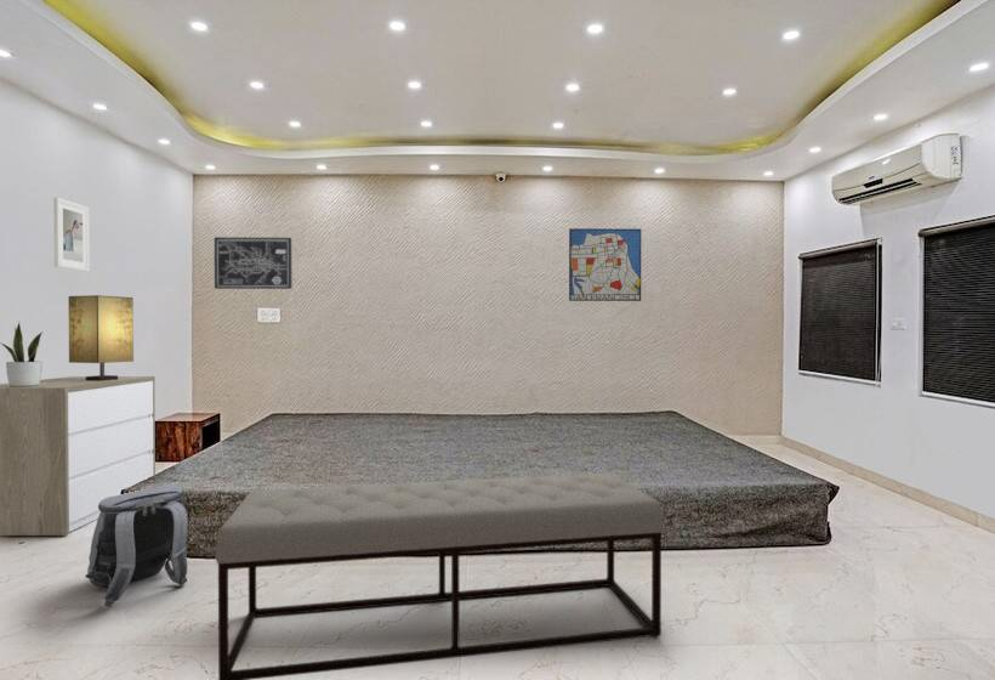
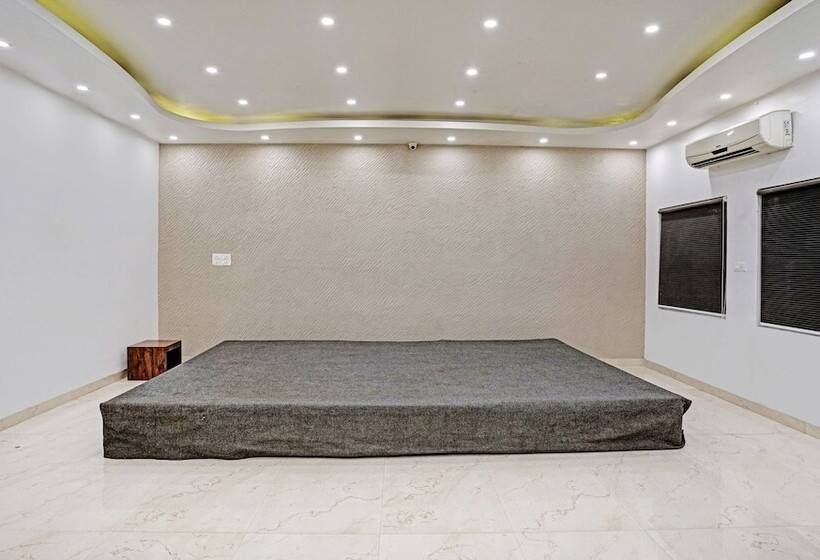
- wall art [568,227,642,302]
- wall art [214,236,292,290]
- dresser [0,375,157,537]
- bench [214,472,665,680]
- backpack [85,483,189,608]
- table lamp [68,294,135,381]
- potted plant [0,322,44,387]
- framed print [52,197,90,272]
